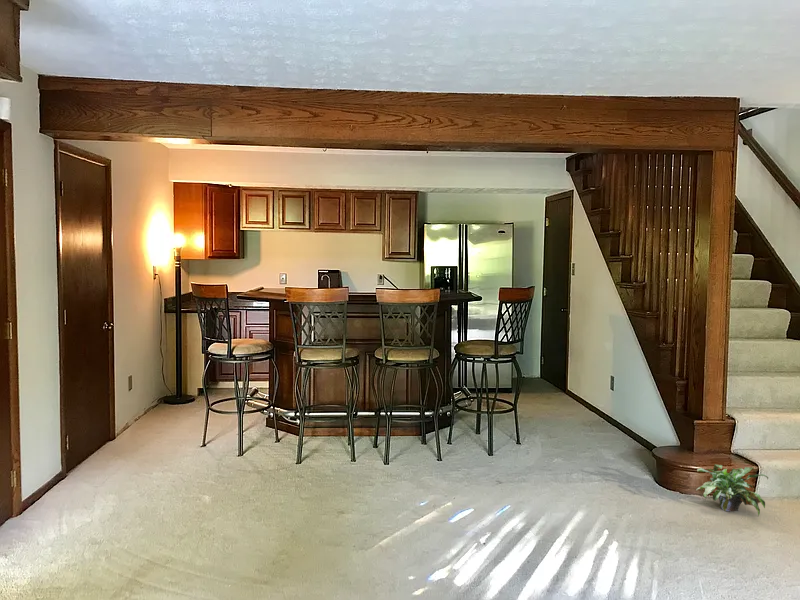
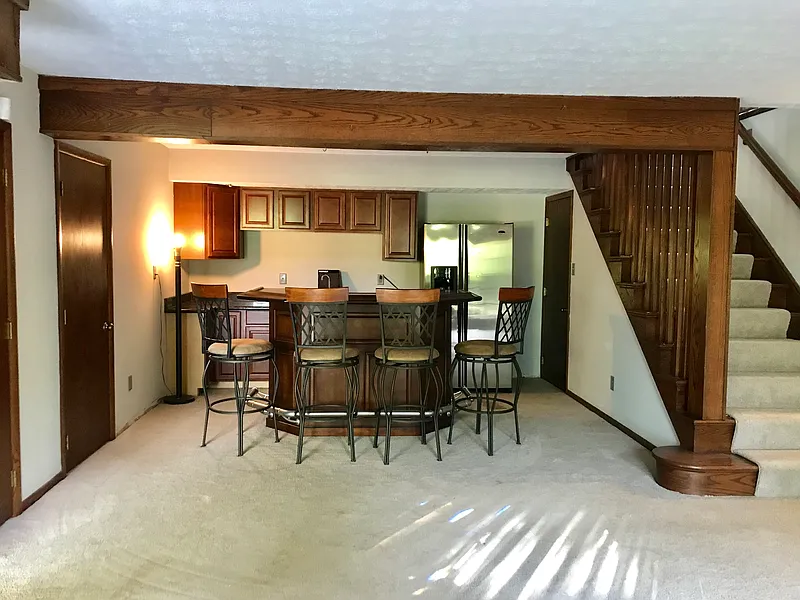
- potted plant [695,463,769,517]
